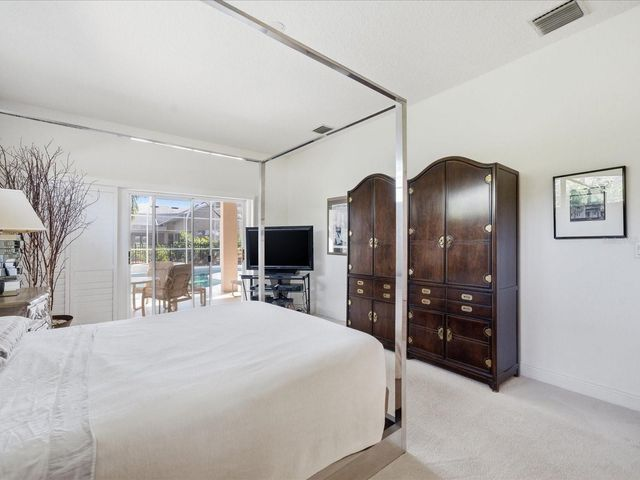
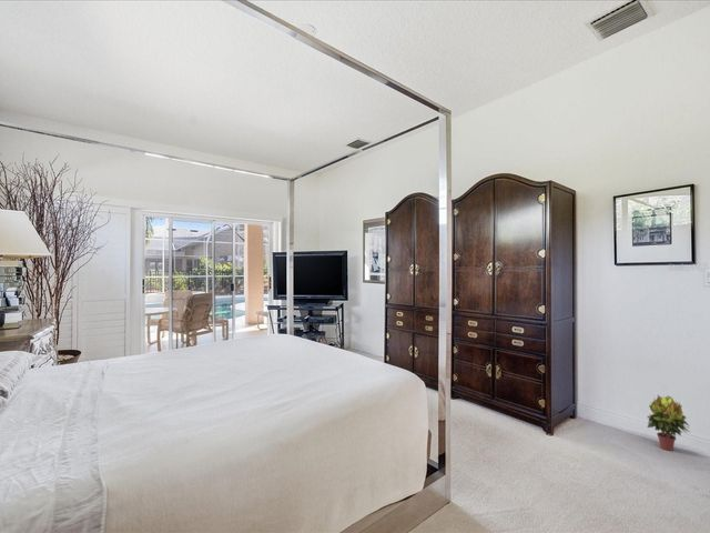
+ potted plant [646,394,690,452]
